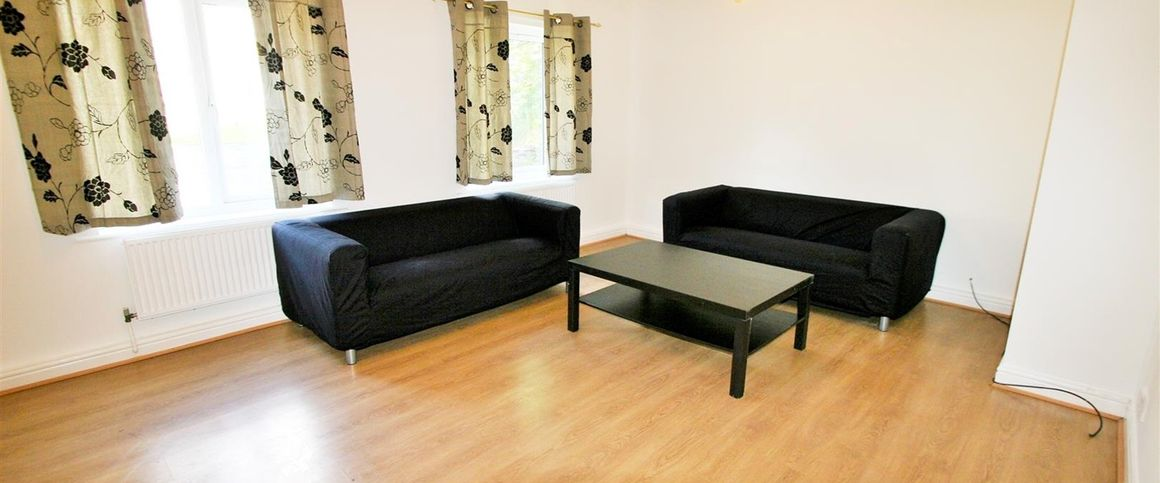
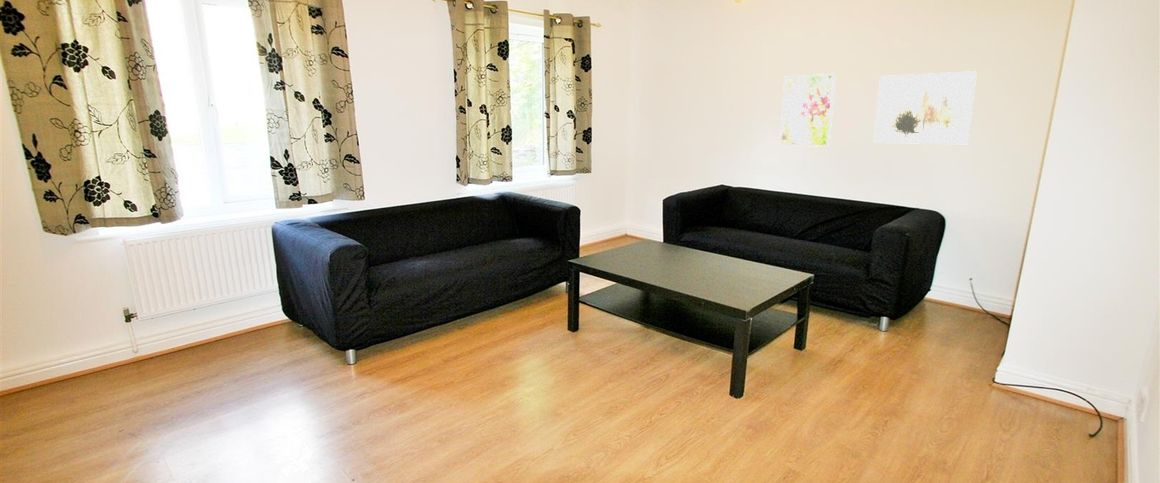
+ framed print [873,70,978,145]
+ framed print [779,73,837,148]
